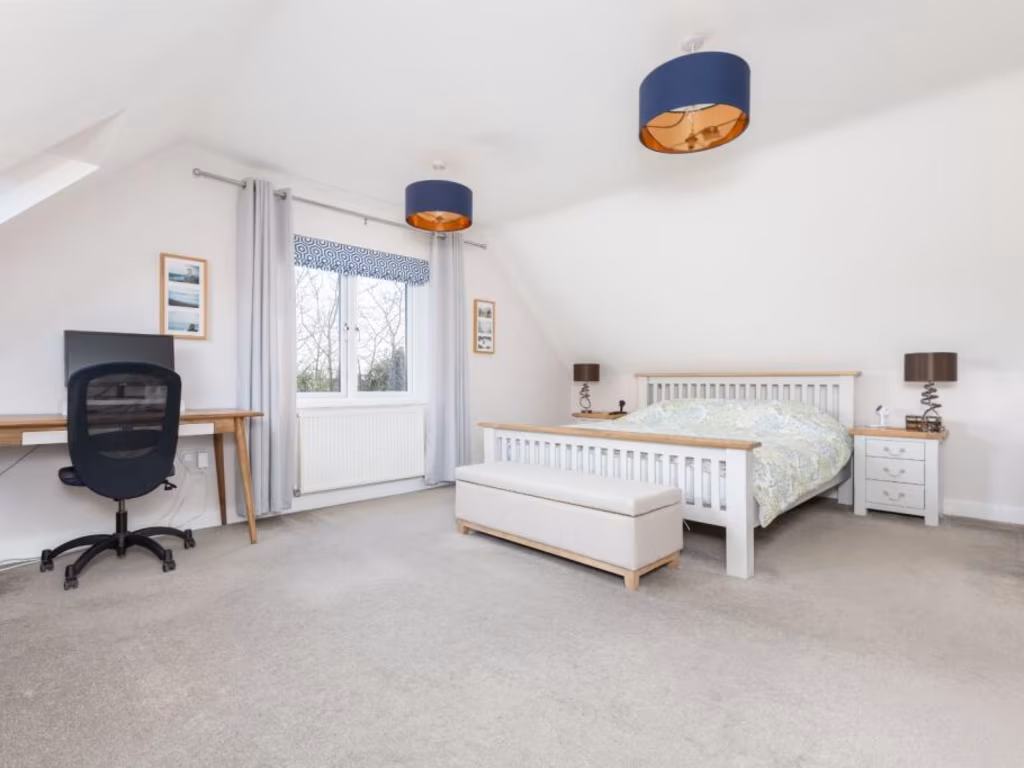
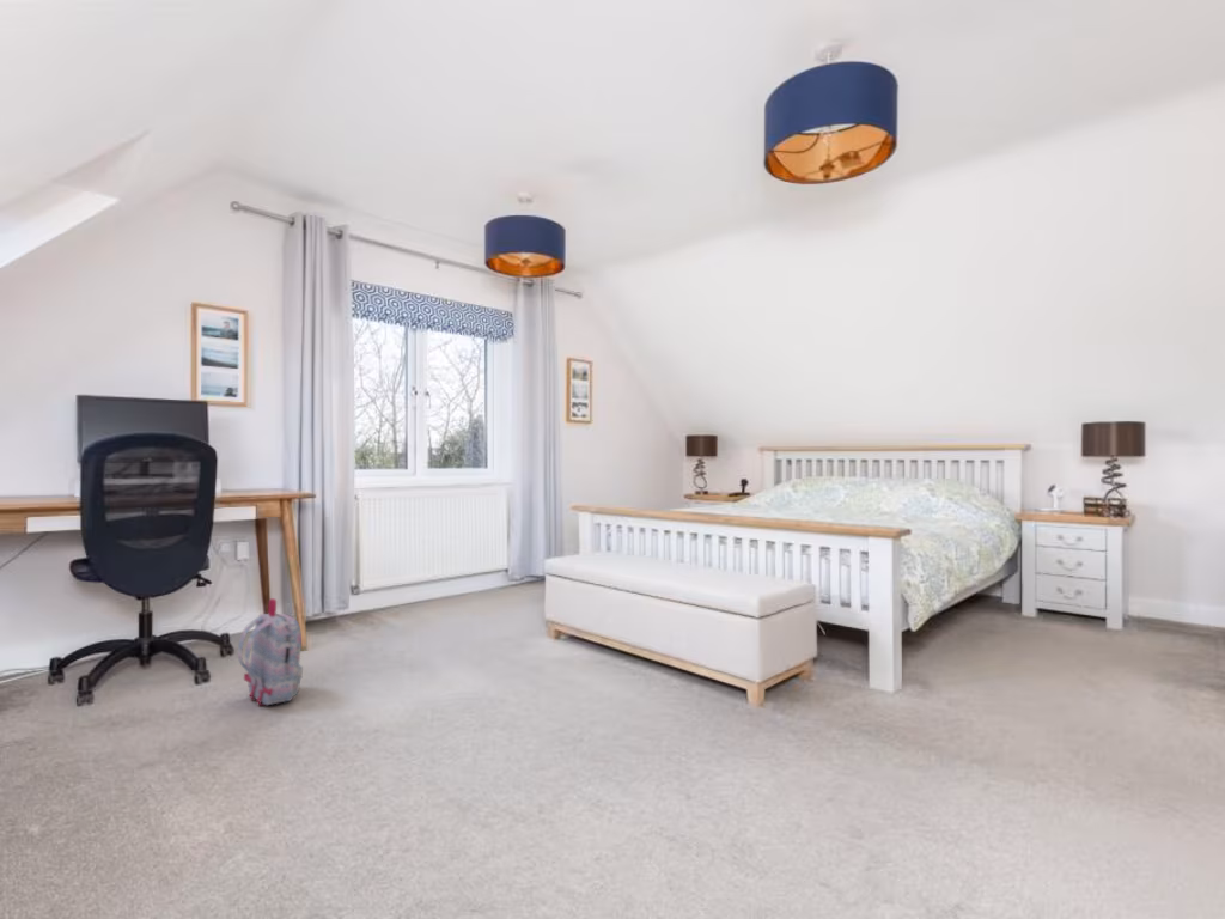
+ backpack [237,597,304,707]
